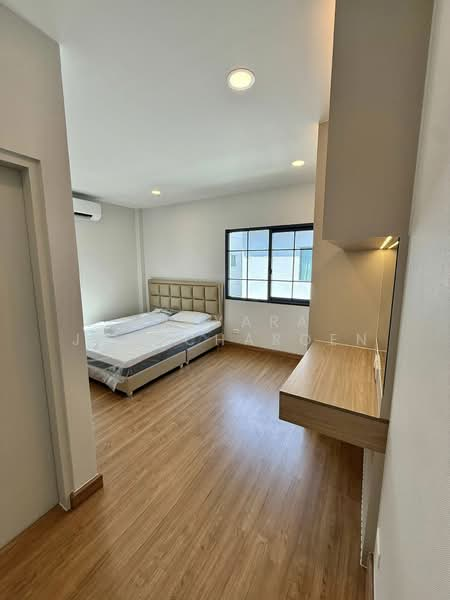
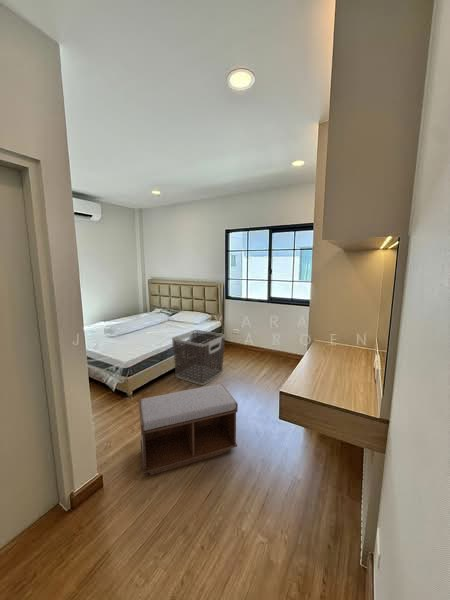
+ clothes hamper [171,329,226,386]
+ bench [138,383,239,476]
